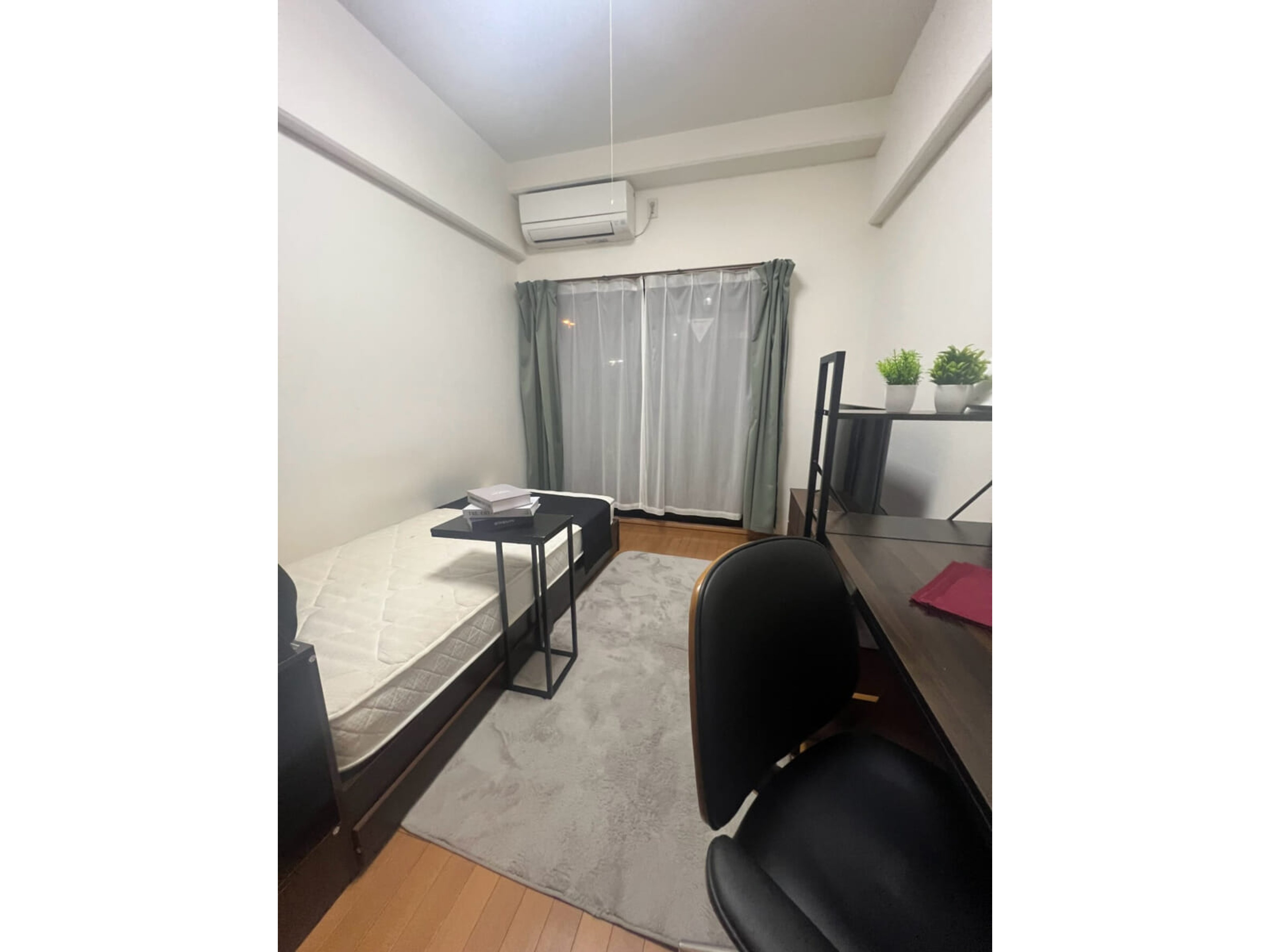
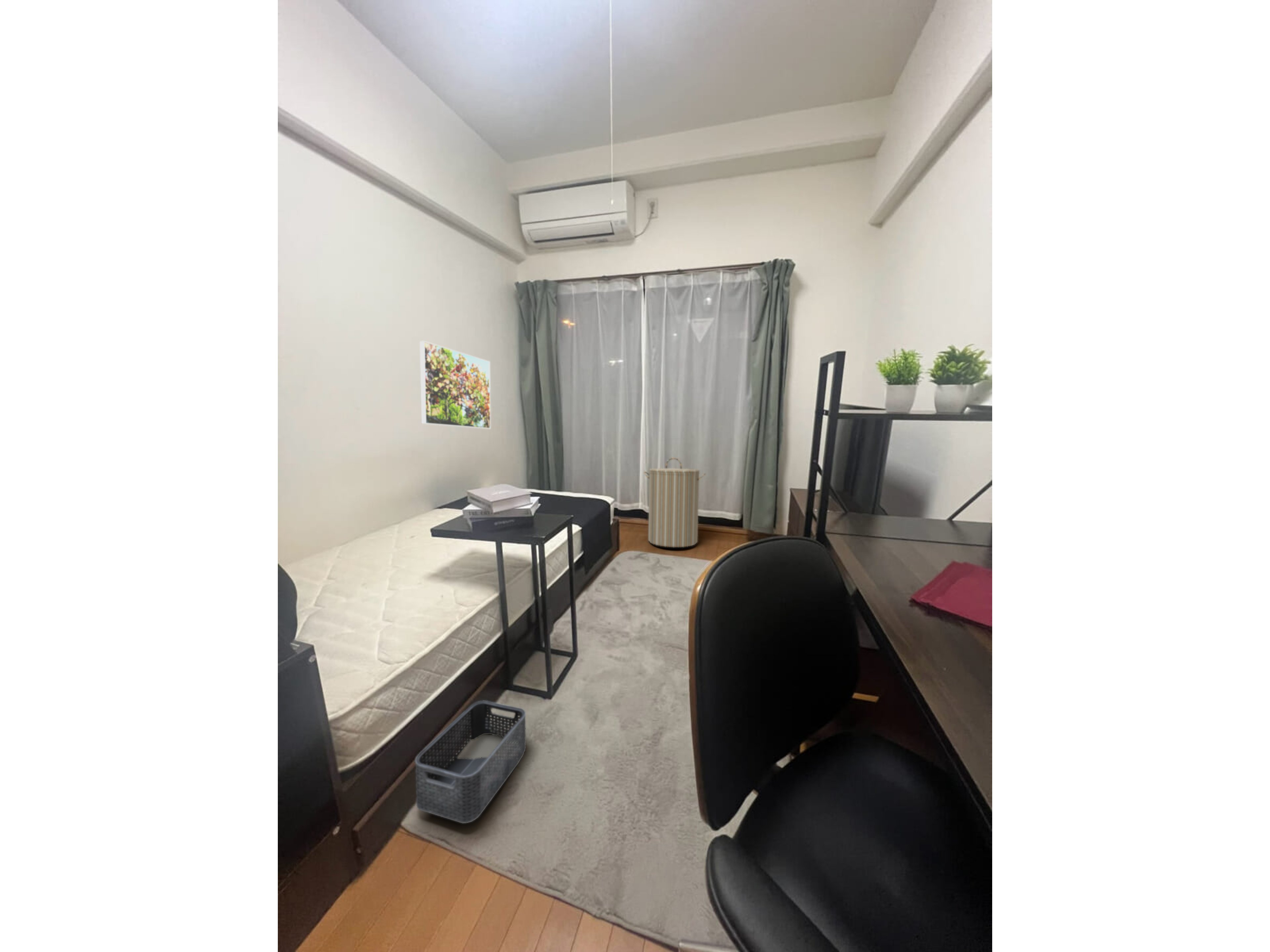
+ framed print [419,340,491,429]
+ laundry hamper [643,457,706,547]
+ storage bin [415,700,526,824]
